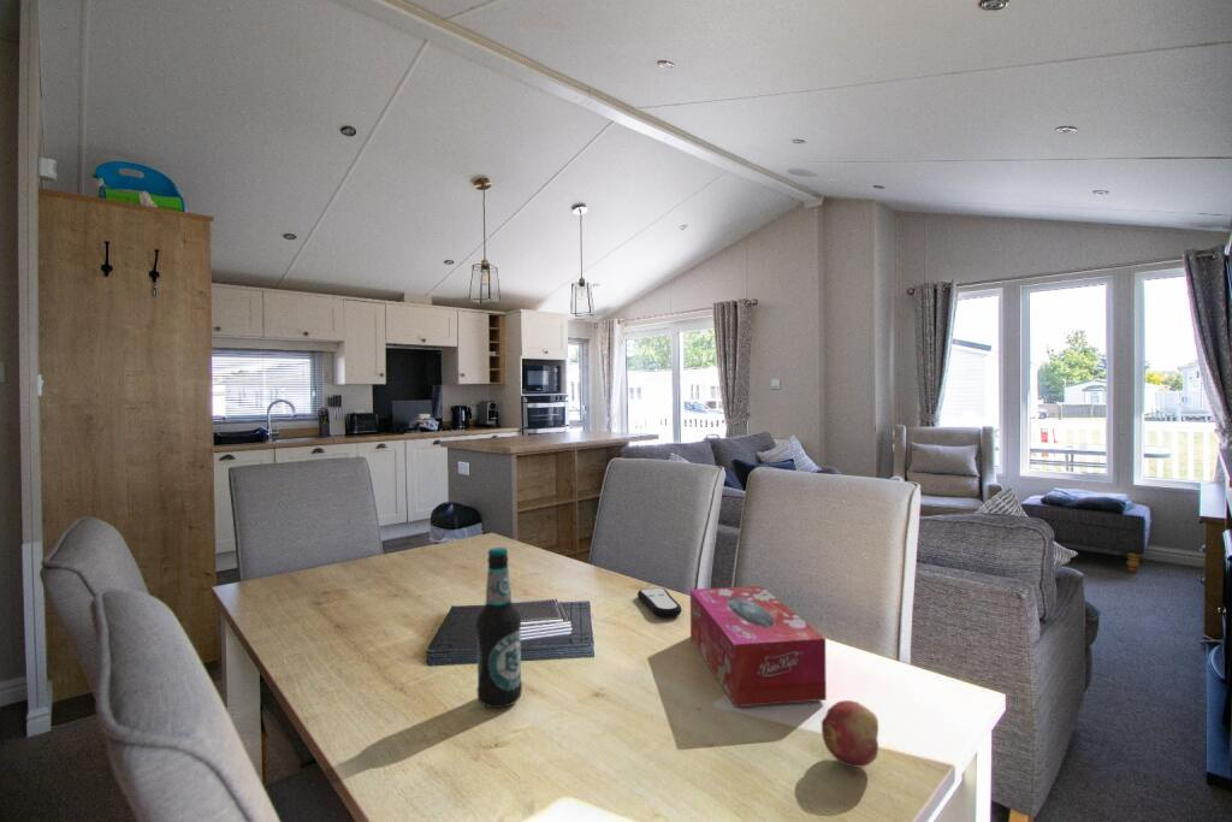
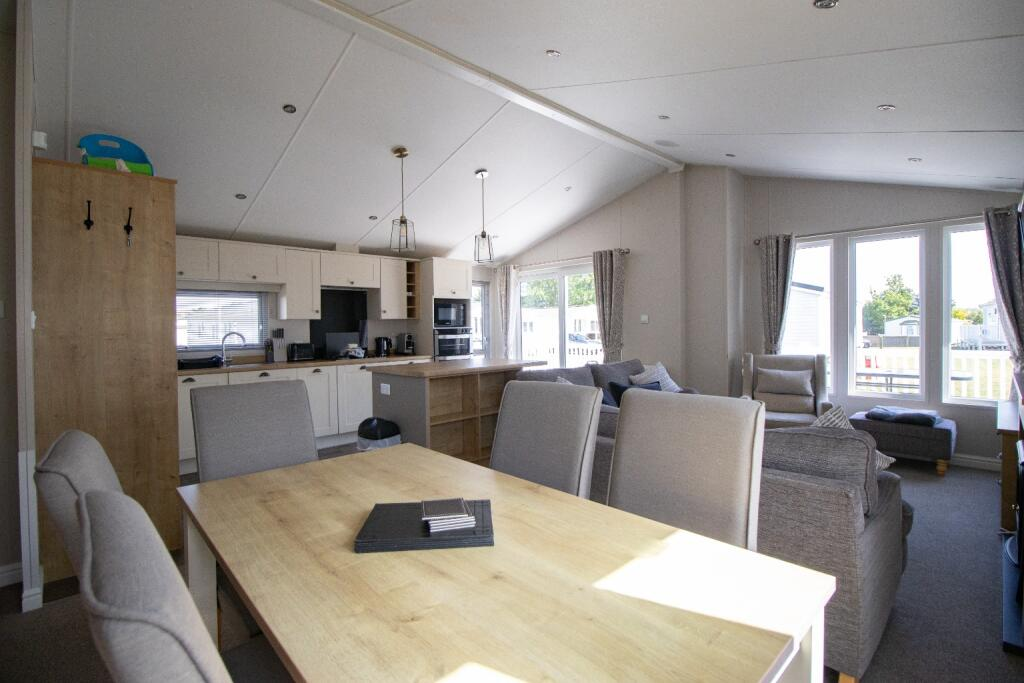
- tissue box [689,585,828,708]
- fruit [821,699,879,768]
- remote control [636,587,682,619]
- bottle [475,546,523,709]
